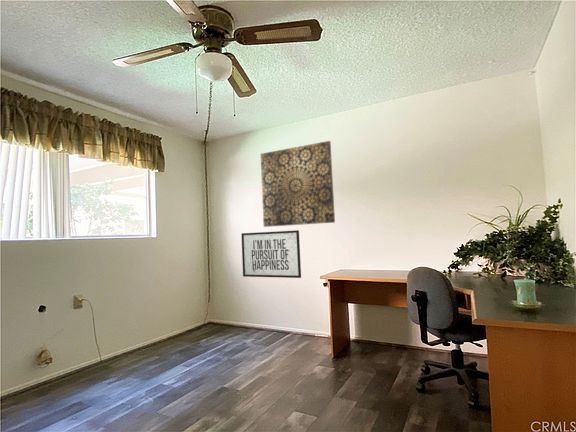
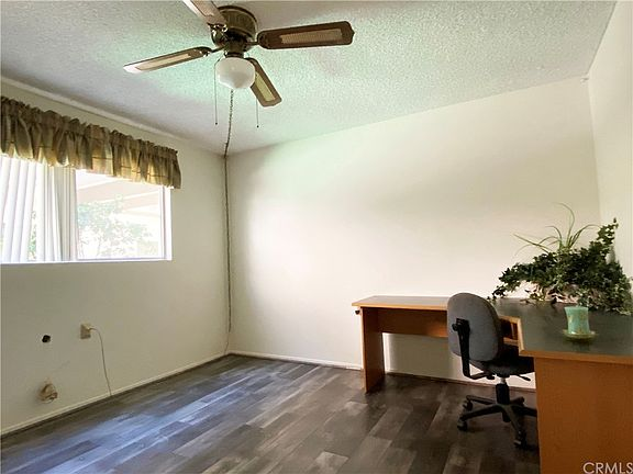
- mirror [240,229,302,279]
- wall art [260,140,336,228]
